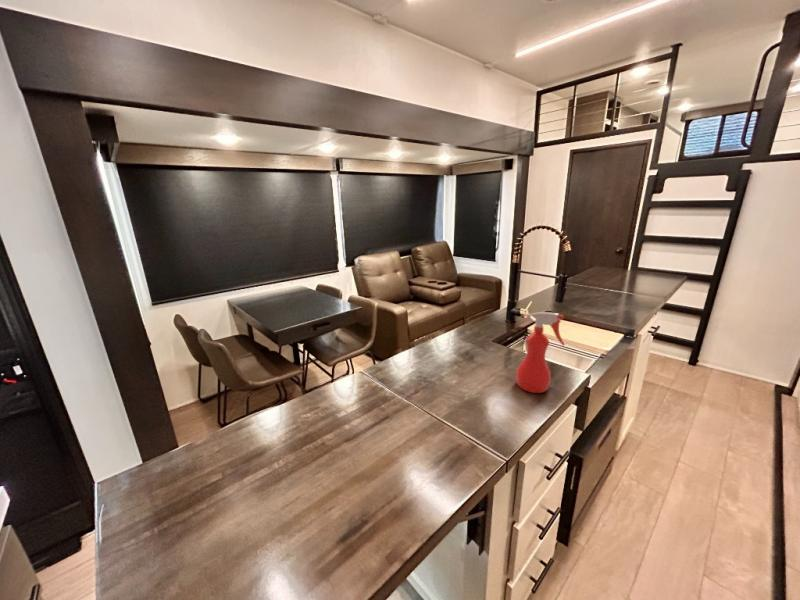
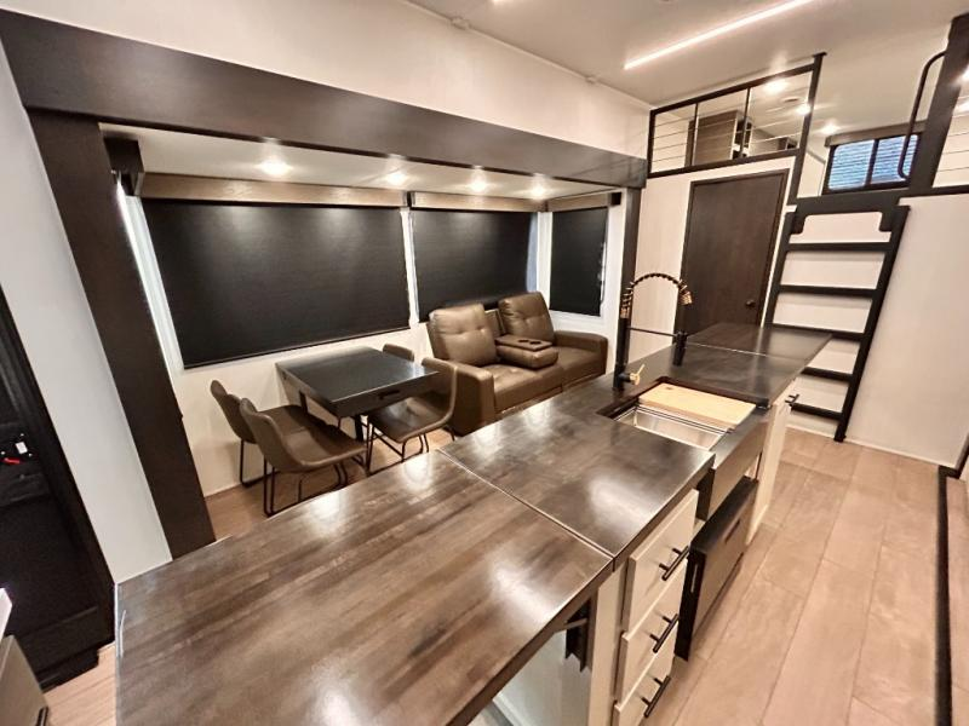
- spray bottle [515,311,566,394]
